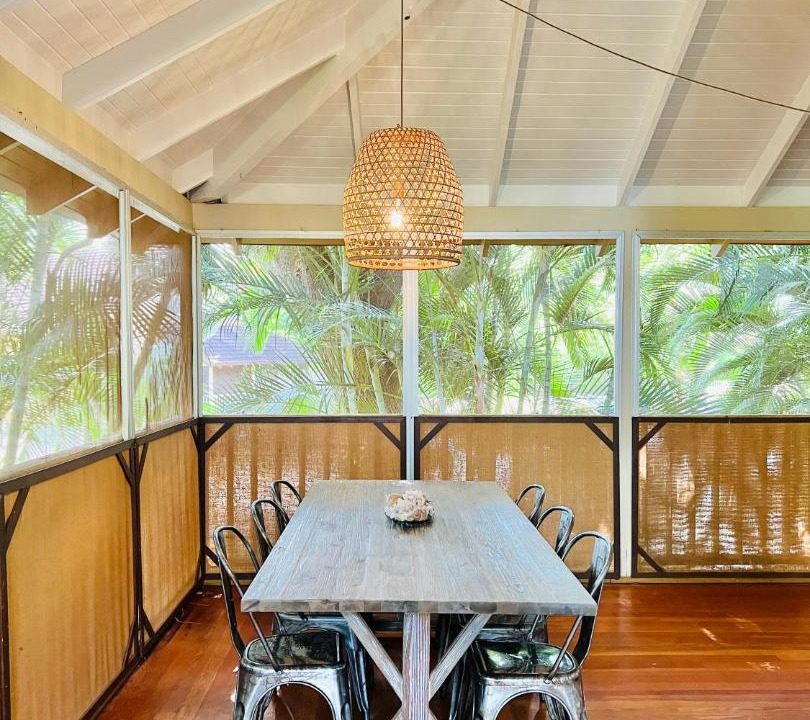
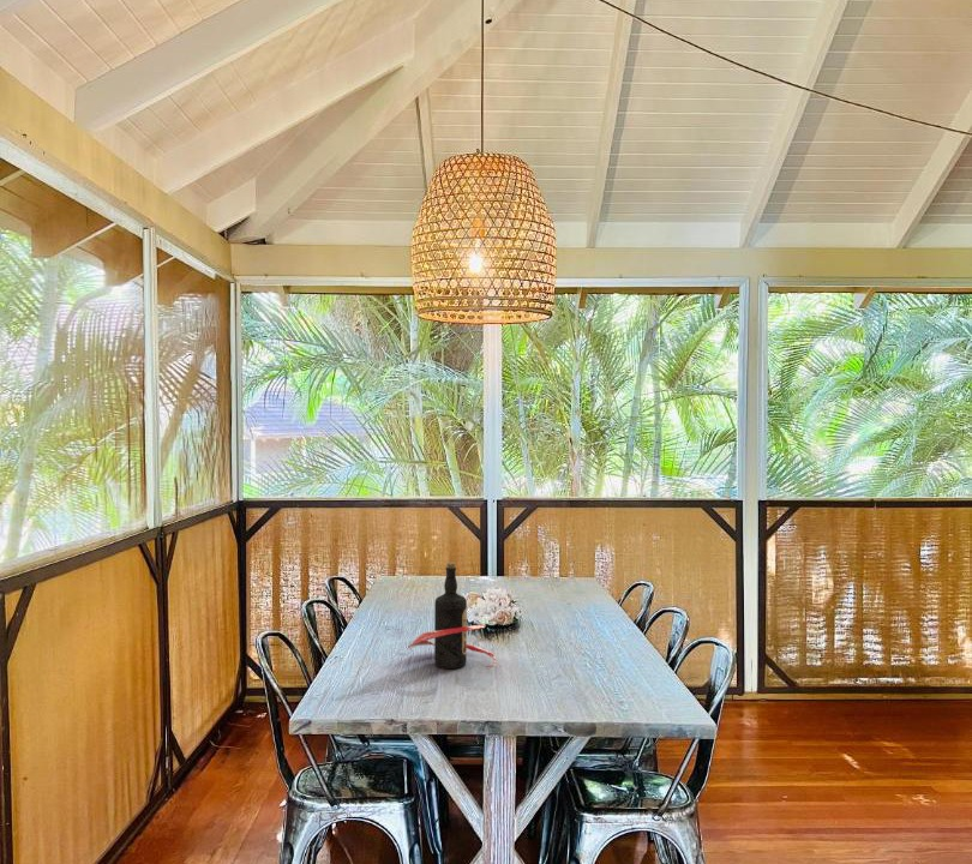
+ bottle [407,562,497,670]
